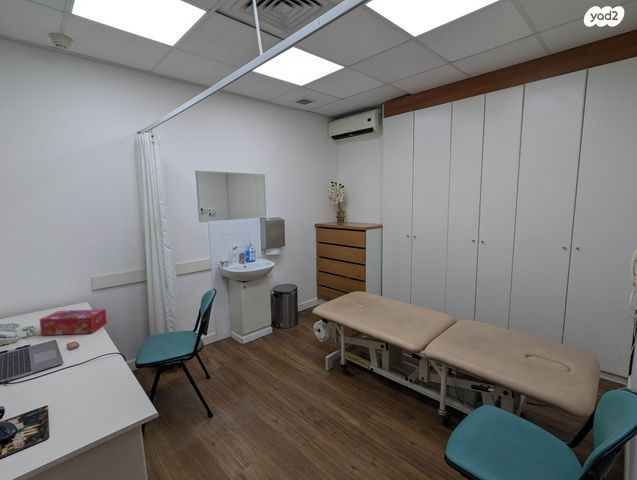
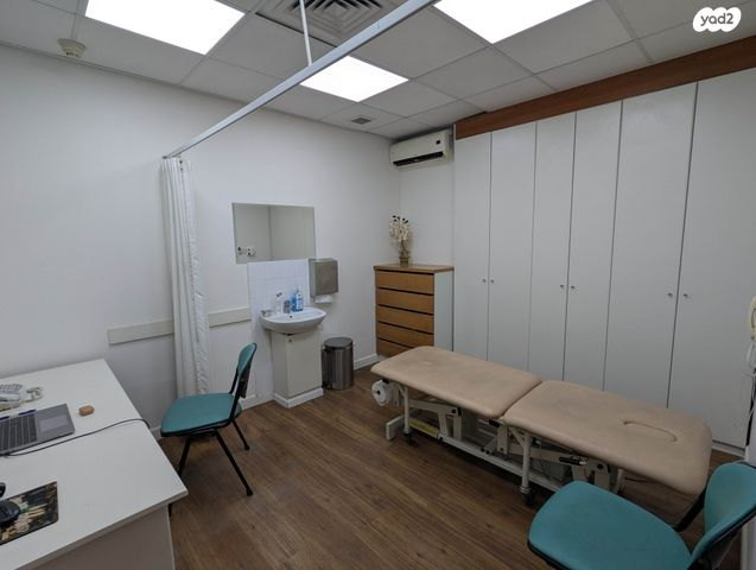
- tissue box [39,308,108,336]
